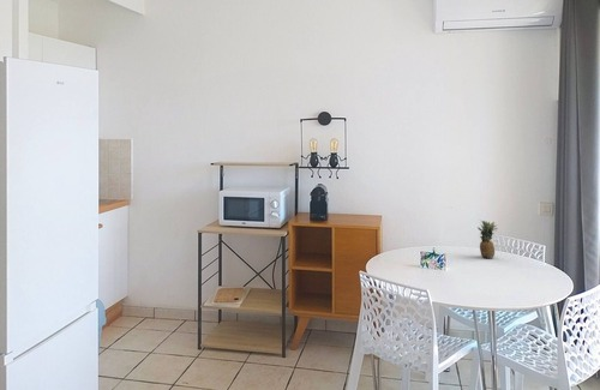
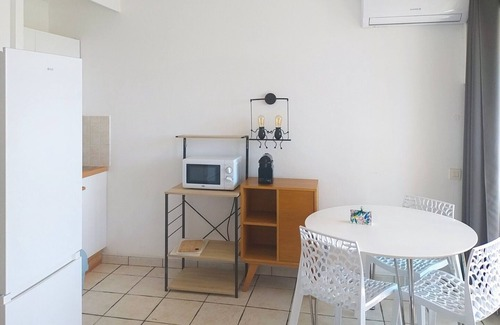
- fruit [476,220,498,259]
